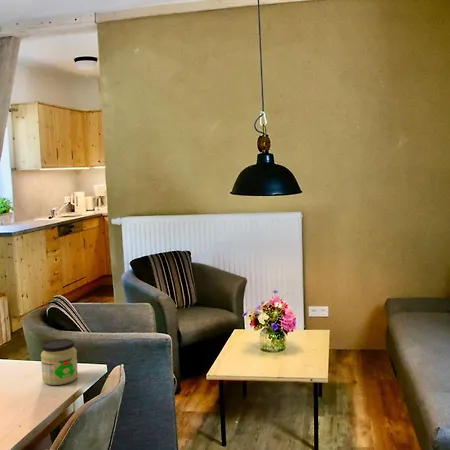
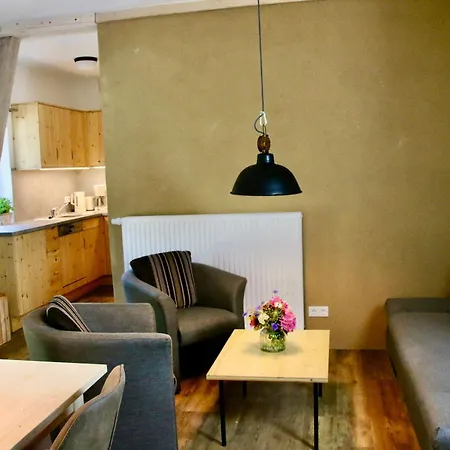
- jar [40,338,79,386]
